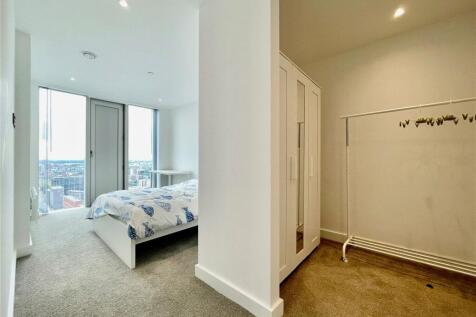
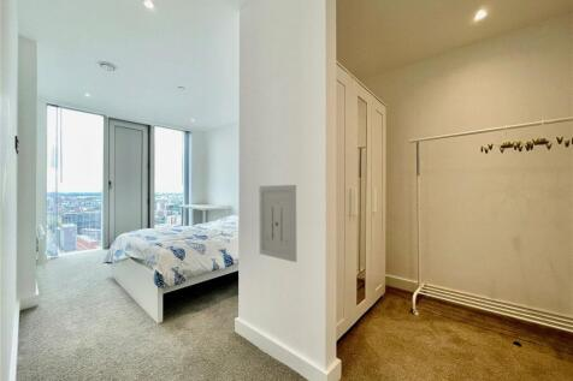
+ wall art [258,184,297,263]
